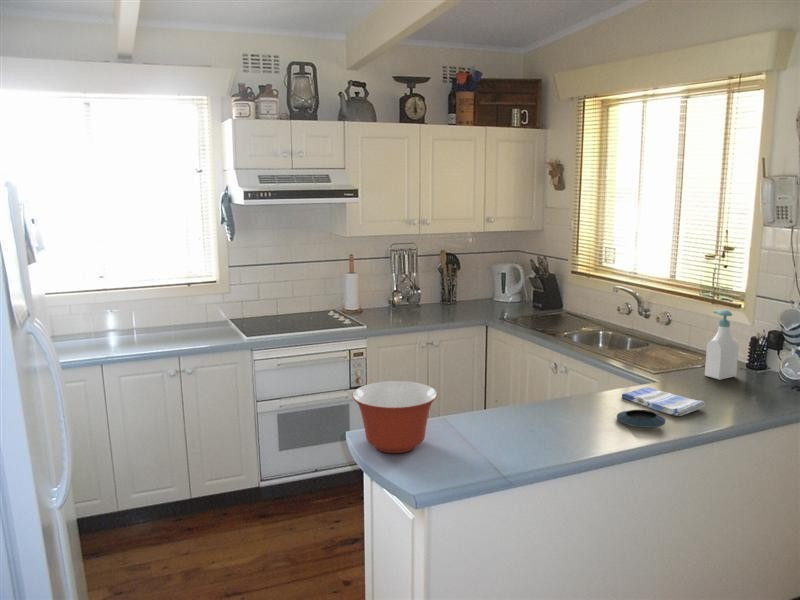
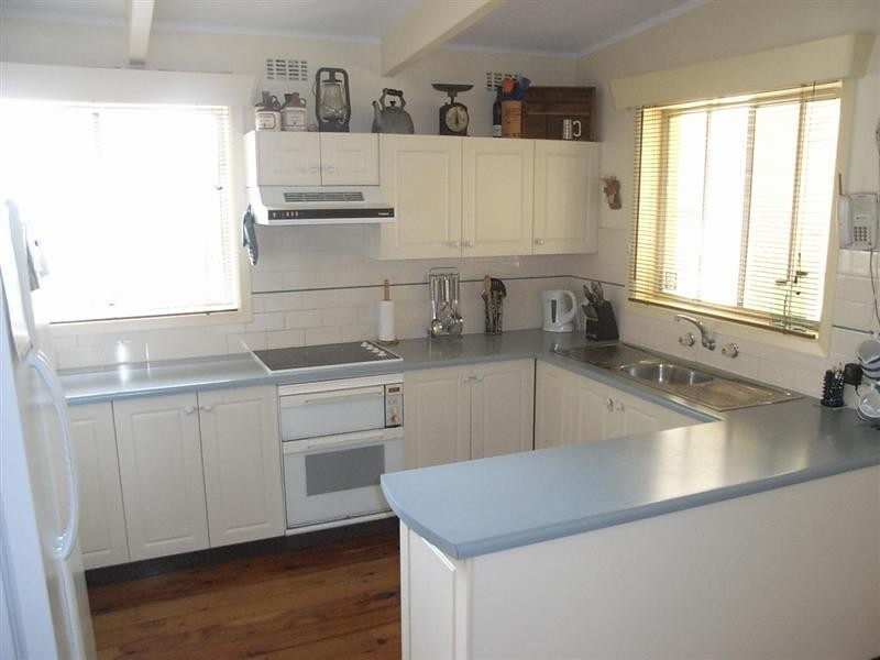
- saucer [616,409,667,429]
- soap bottle [704,309,740,381]
- mixing bowl [351,380,439,454]
- dish towel [620,386,706,417]
